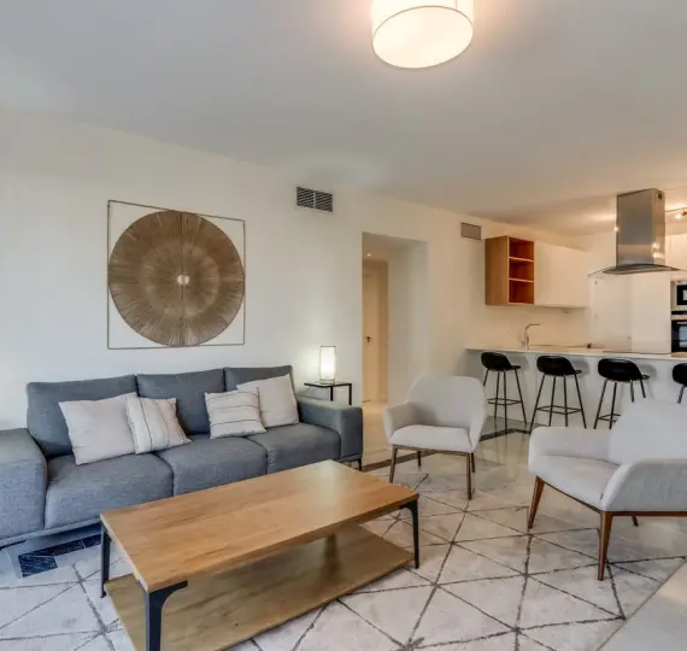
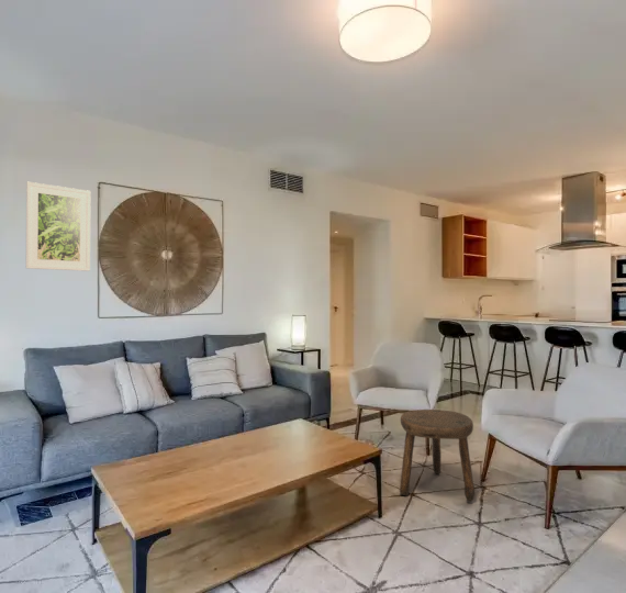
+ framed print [25,181,91,272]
+ stool [399,409,476,502]
